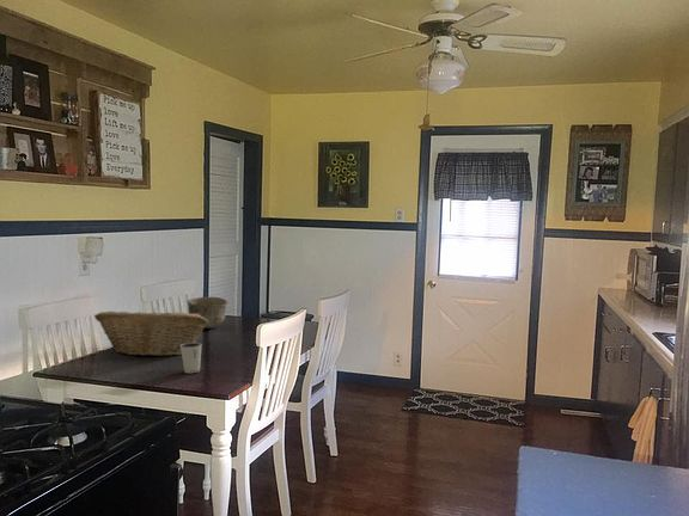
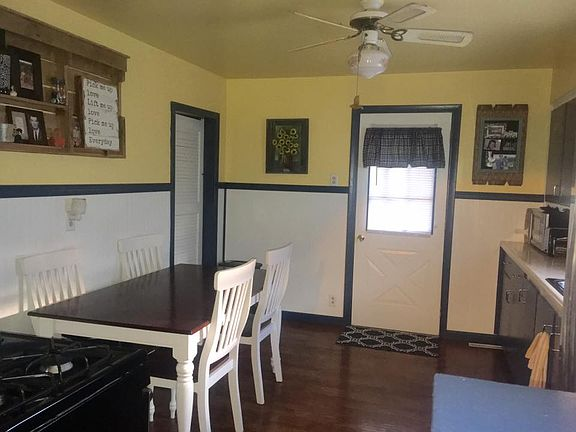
- fruit basket [93,307,209,357]
- dixie cup [179,342,203,374]
- bowl [185,296,230,330]
